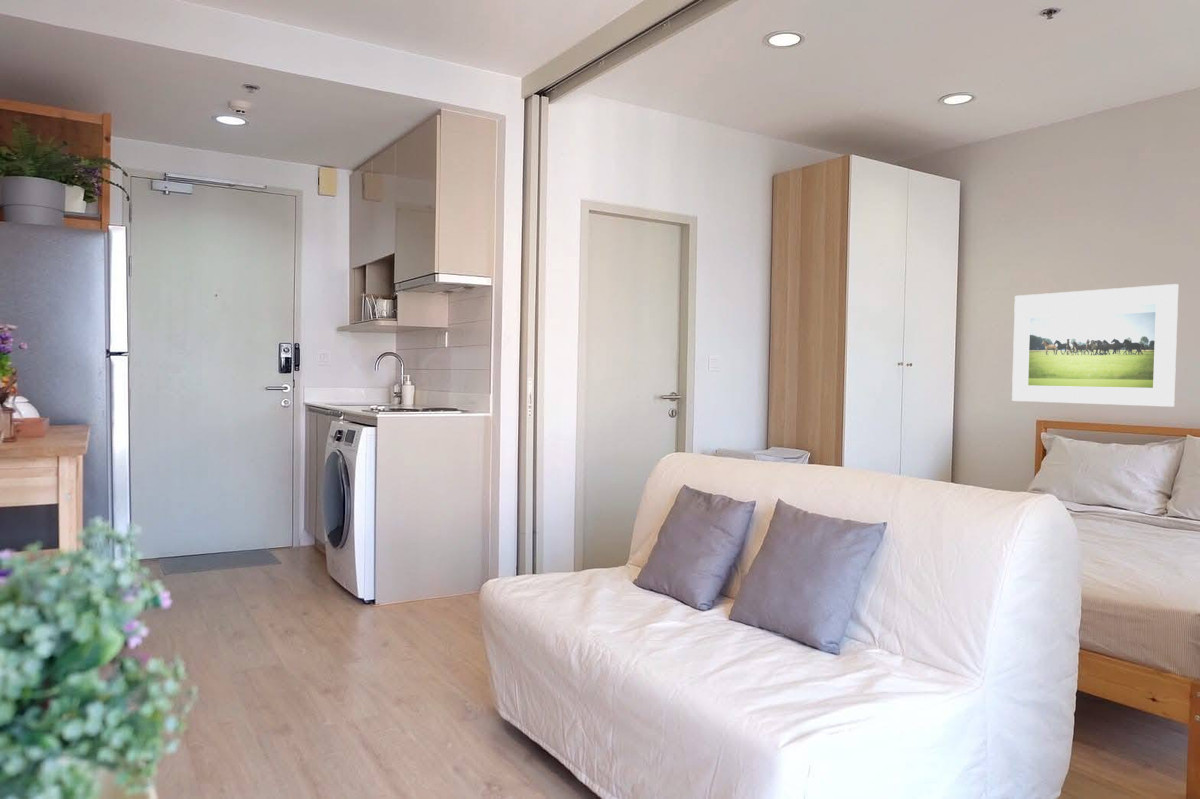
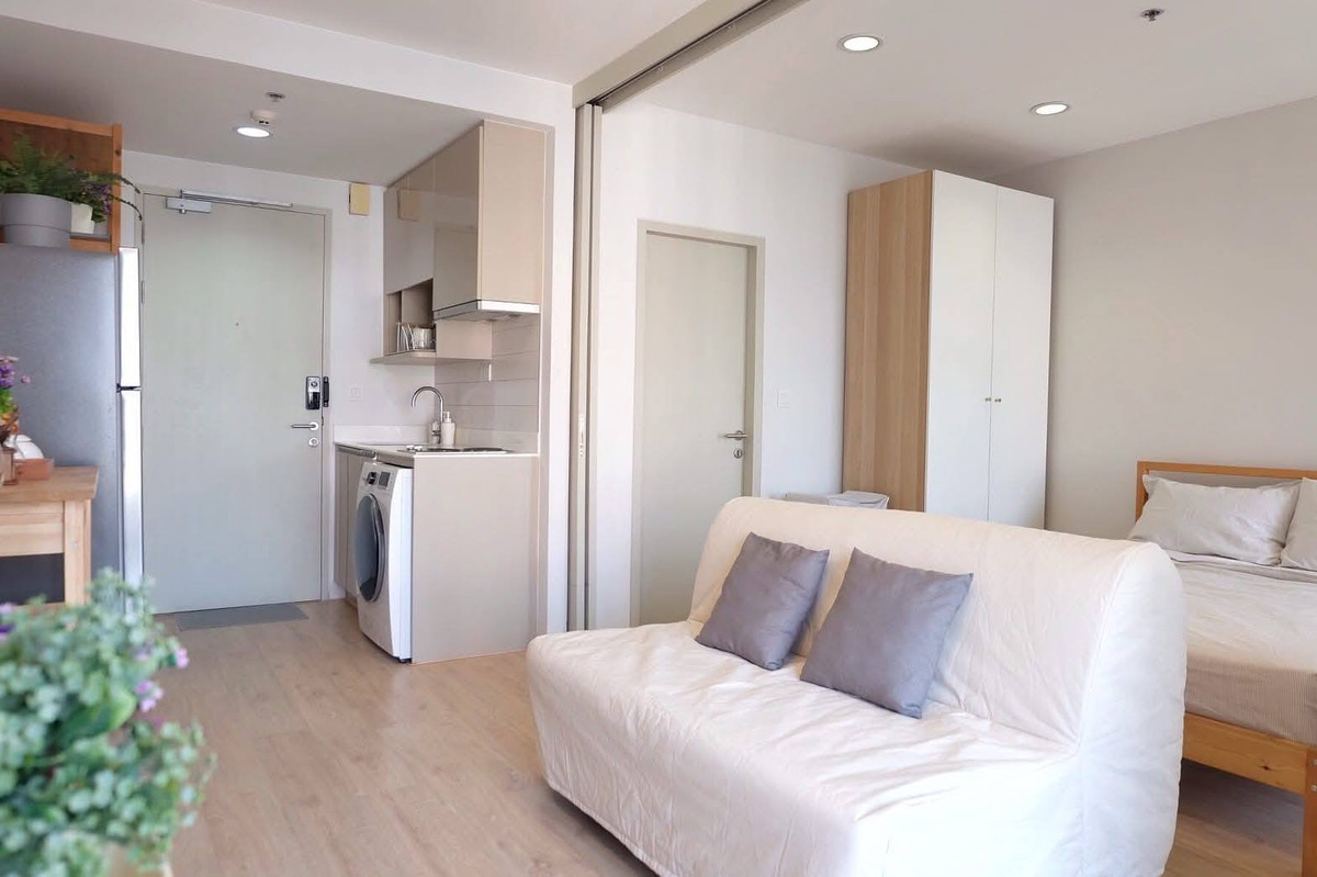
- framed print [1011,283,1179,408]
